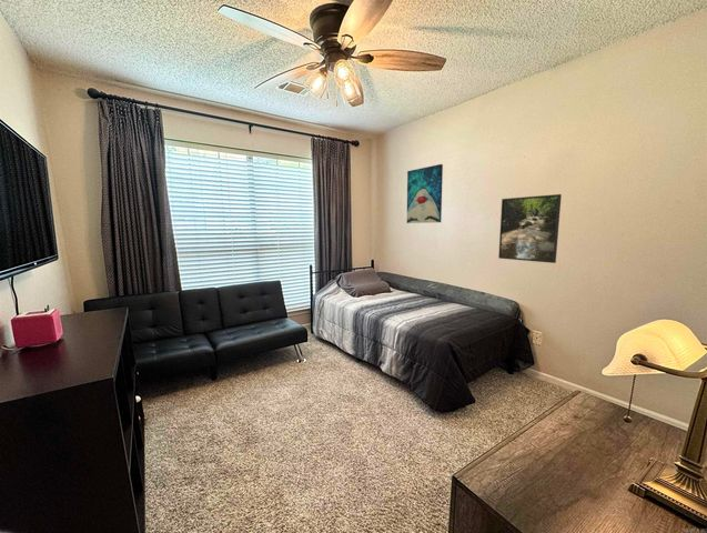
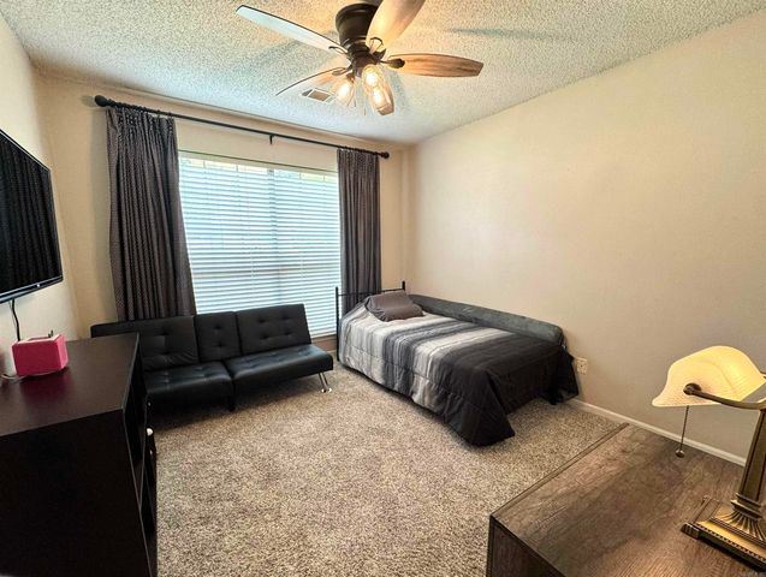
- wall art [406,163,444,224]
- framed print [497,193,563,264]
